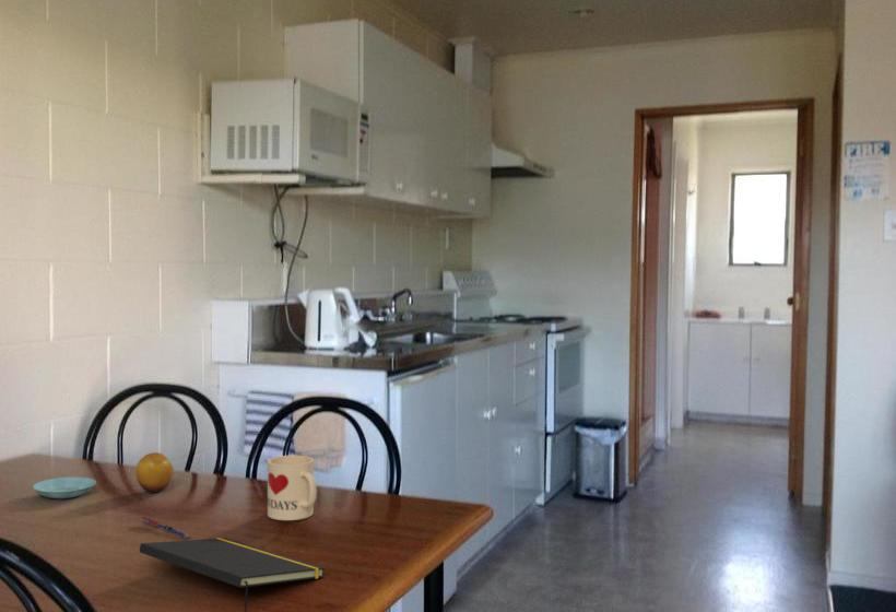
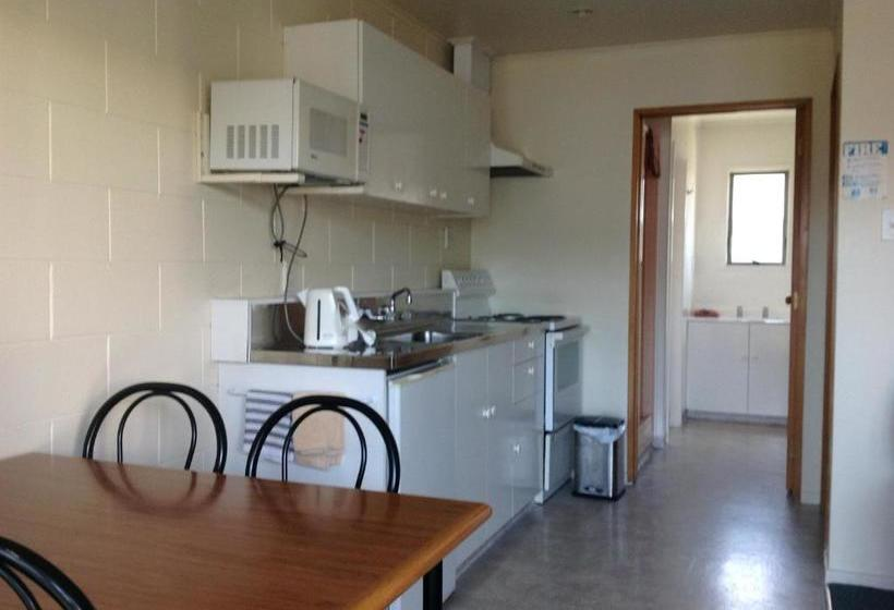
- pen [139,516,192,540]
- fruit [134,451,175,494]
- notepad [139,537,326,612]
- mug [267,455,318,521]
- saucer [32,475,97,499]
